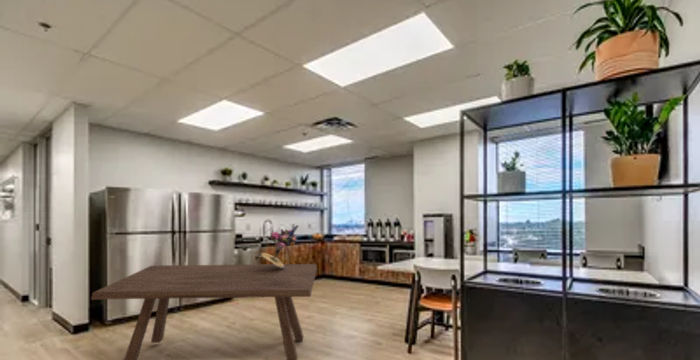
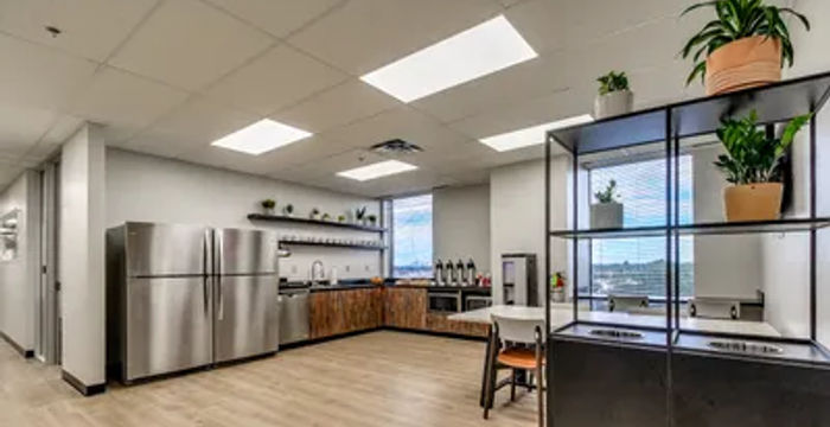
- dining table [90,263,318,360]
- bouquet [254,224,300,269]
